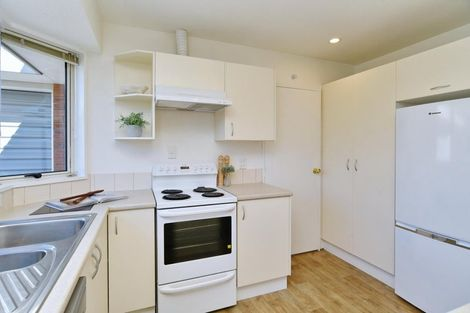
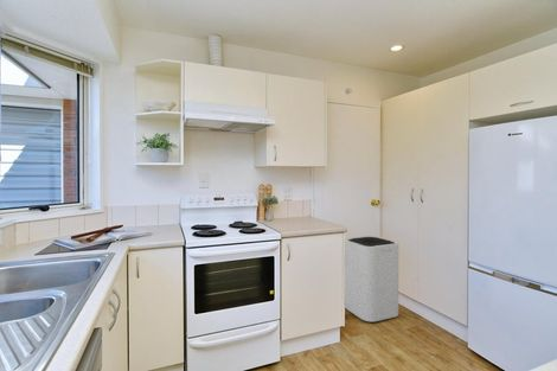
+ trash can [344,235,399,324]
